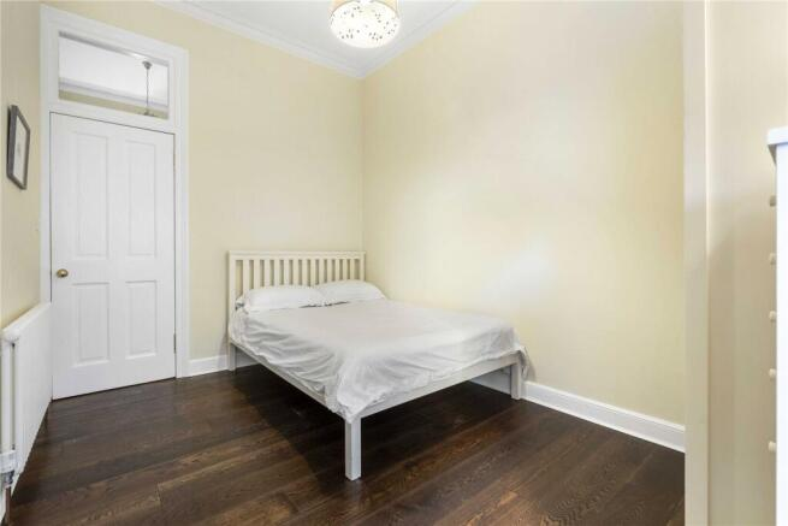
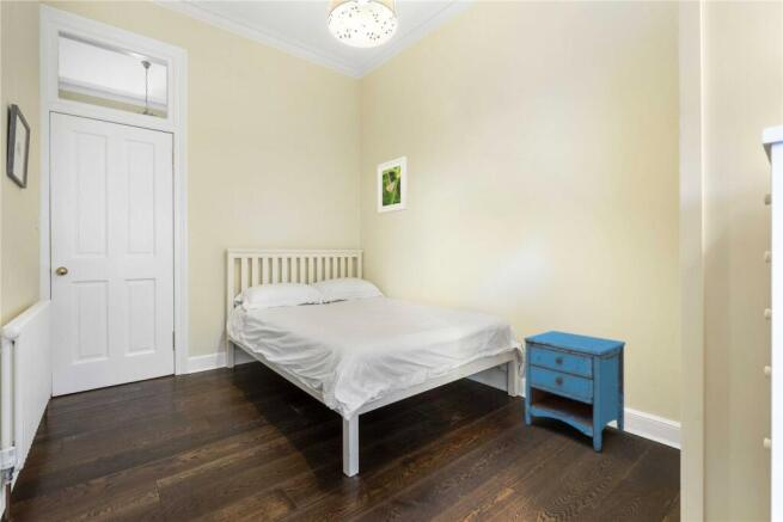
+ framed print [377,155,408,215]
+ nightstand [522,330,626,453]
